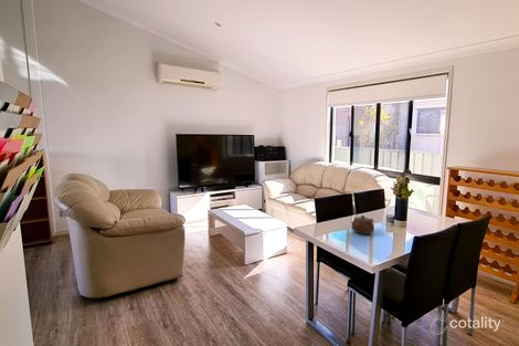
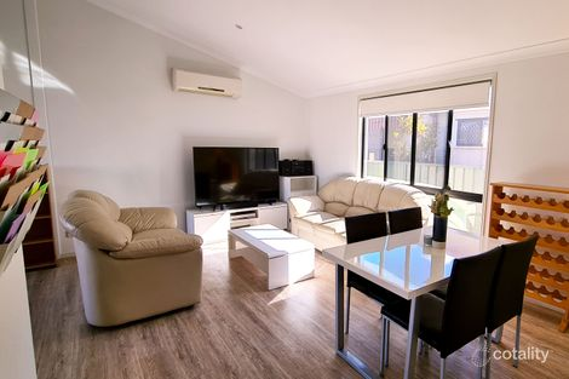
- teapot [350,214,375,235]
